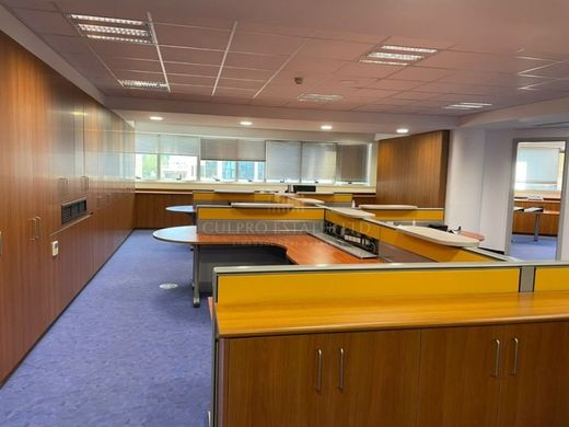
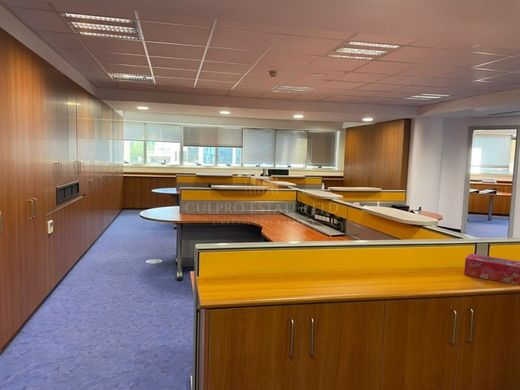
+ tissue box [463,253,520,286]
